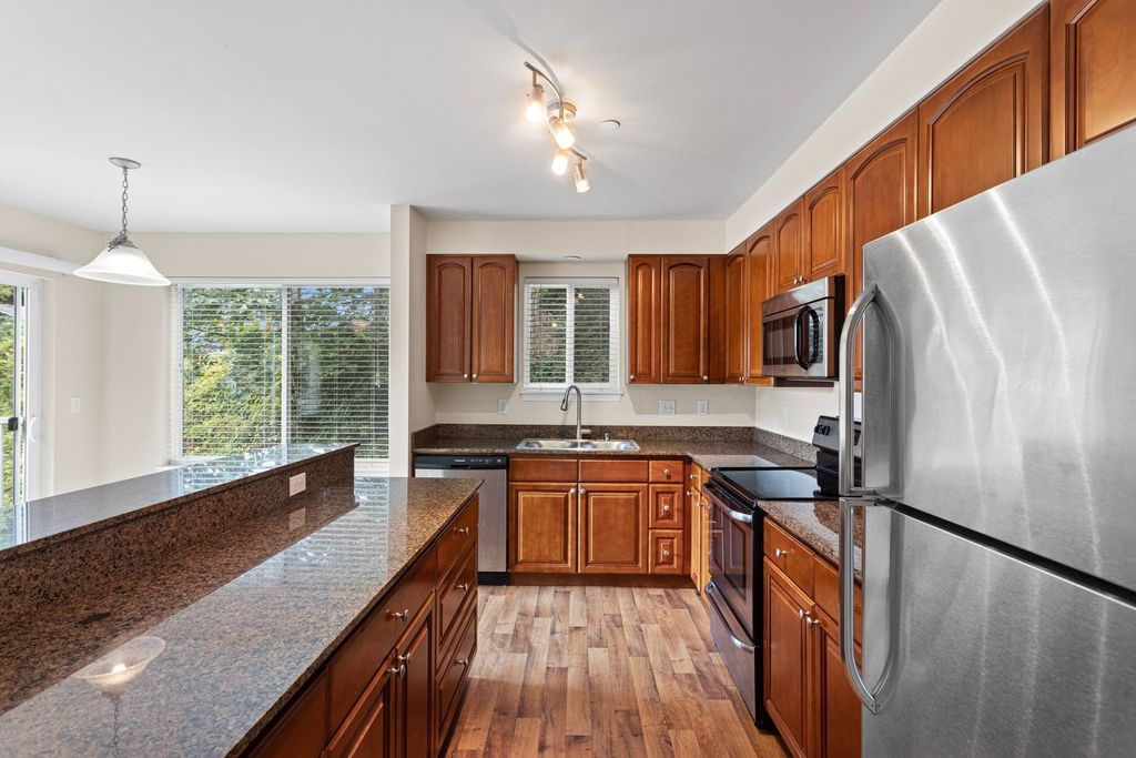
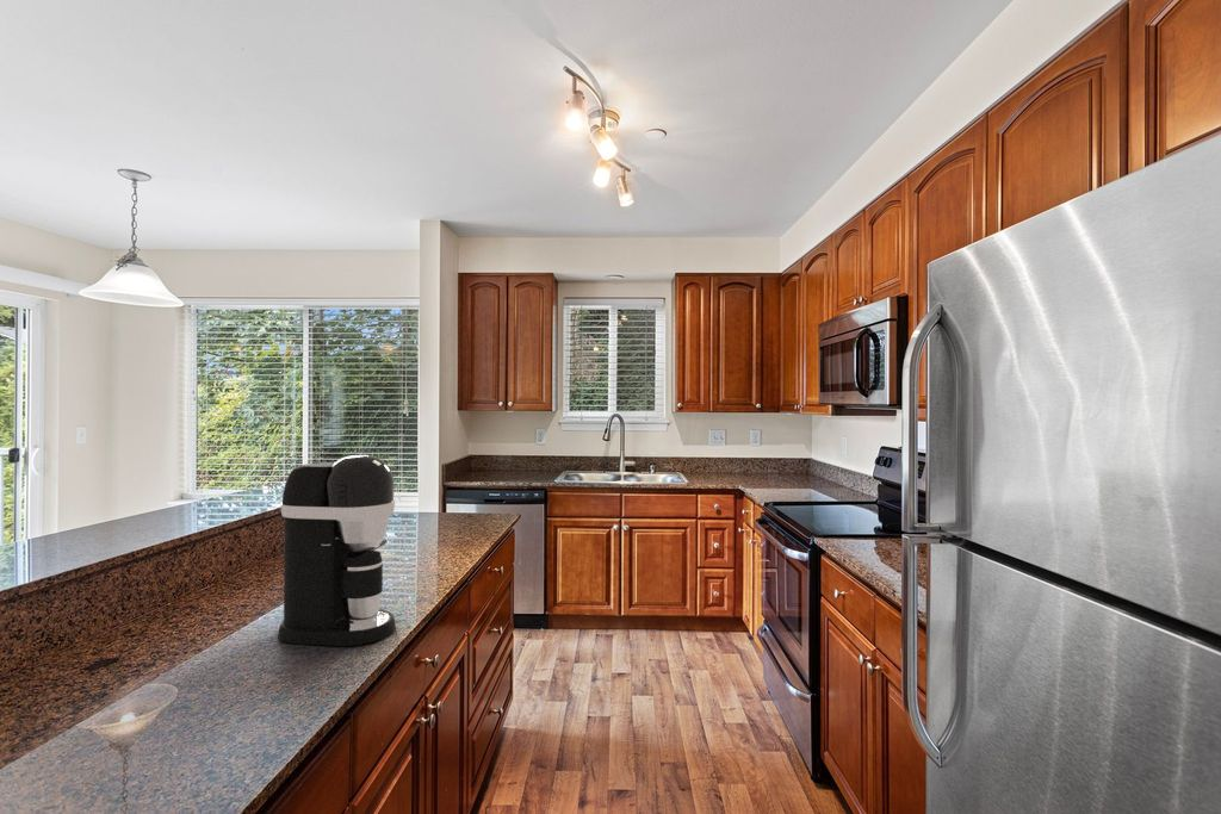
+ coffee maker [277,454,397,647]
